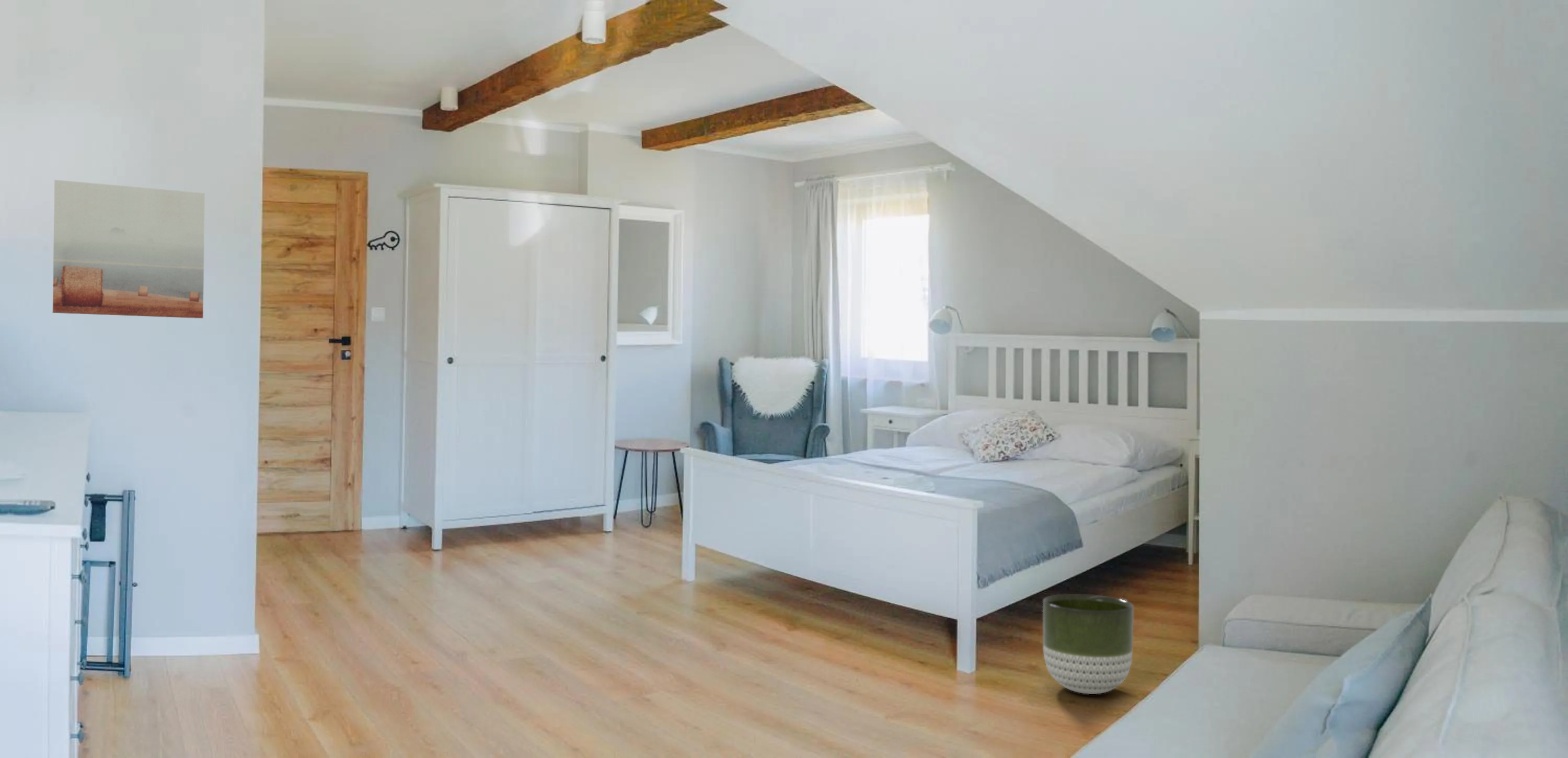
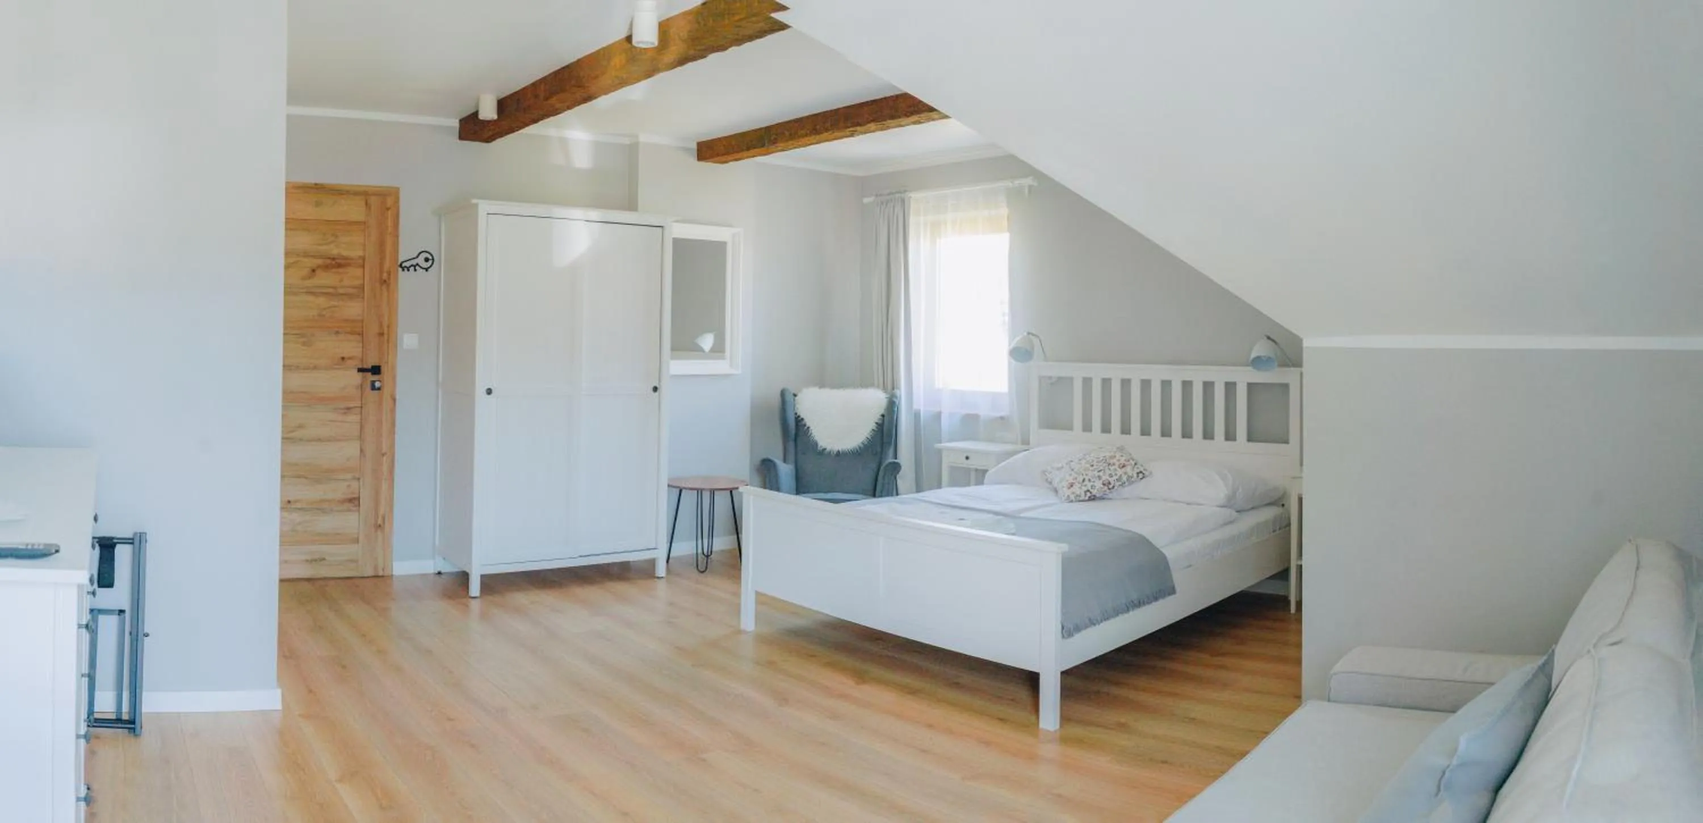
- wall art [52,179,205,319]
- planter [1042,593,1134,695]
